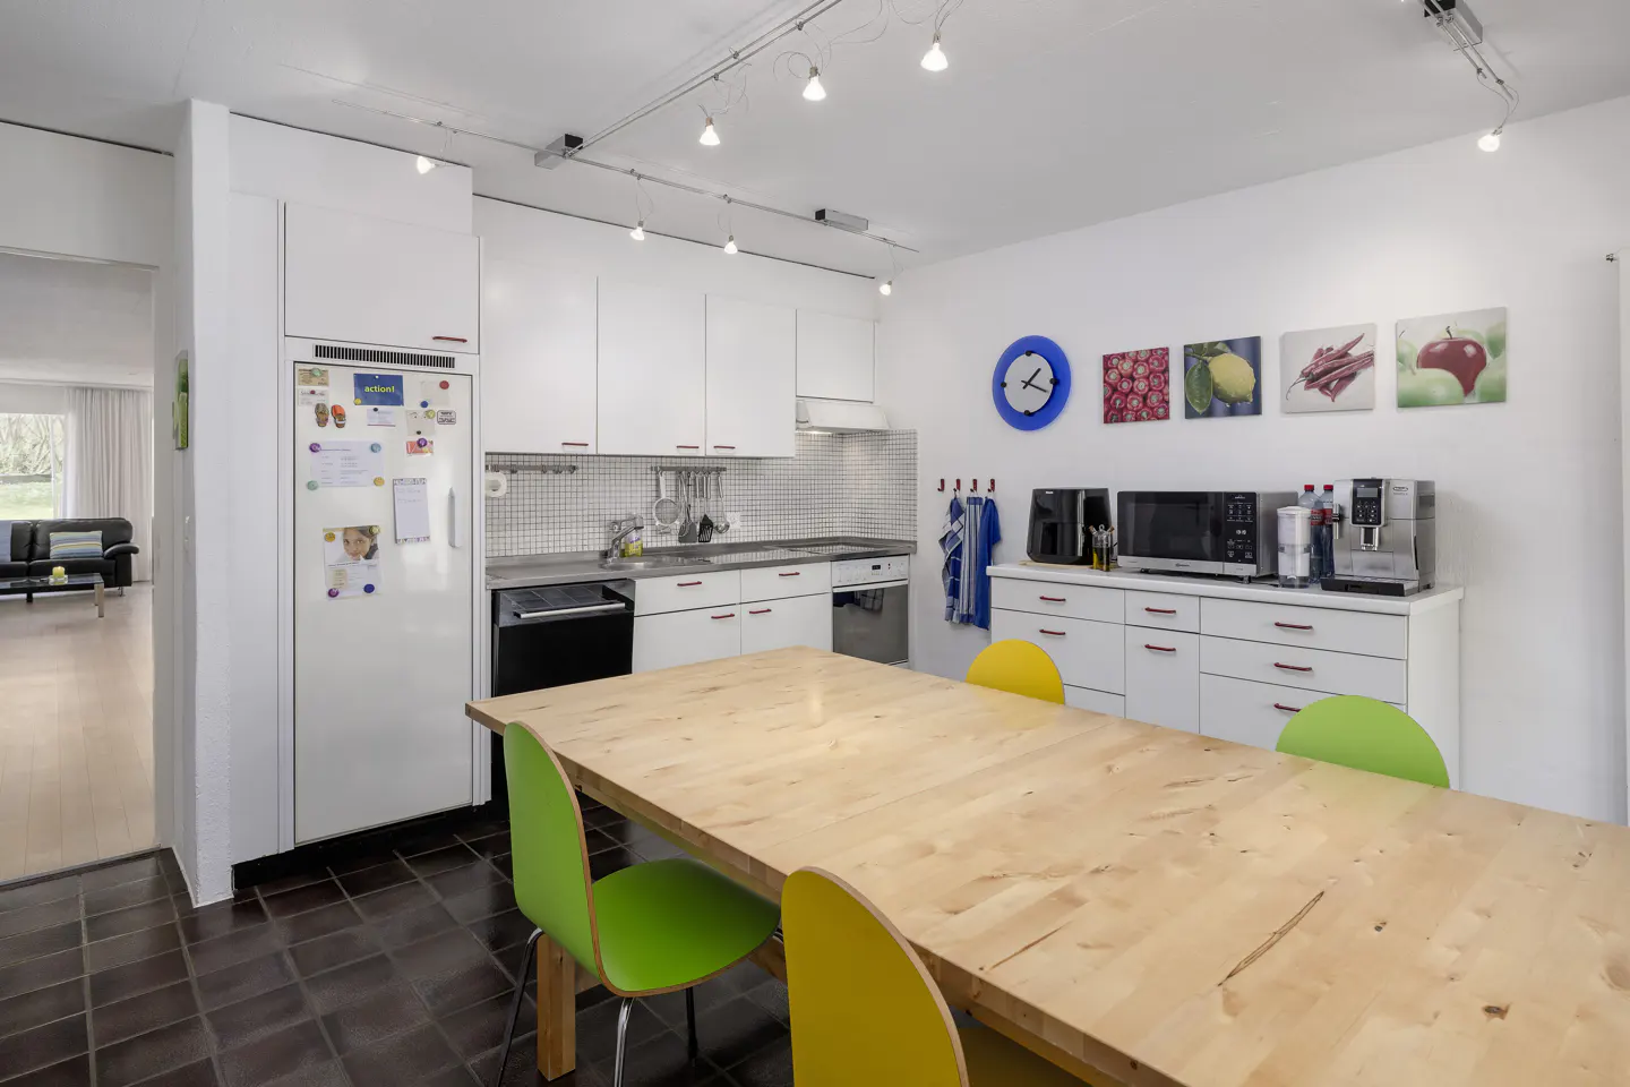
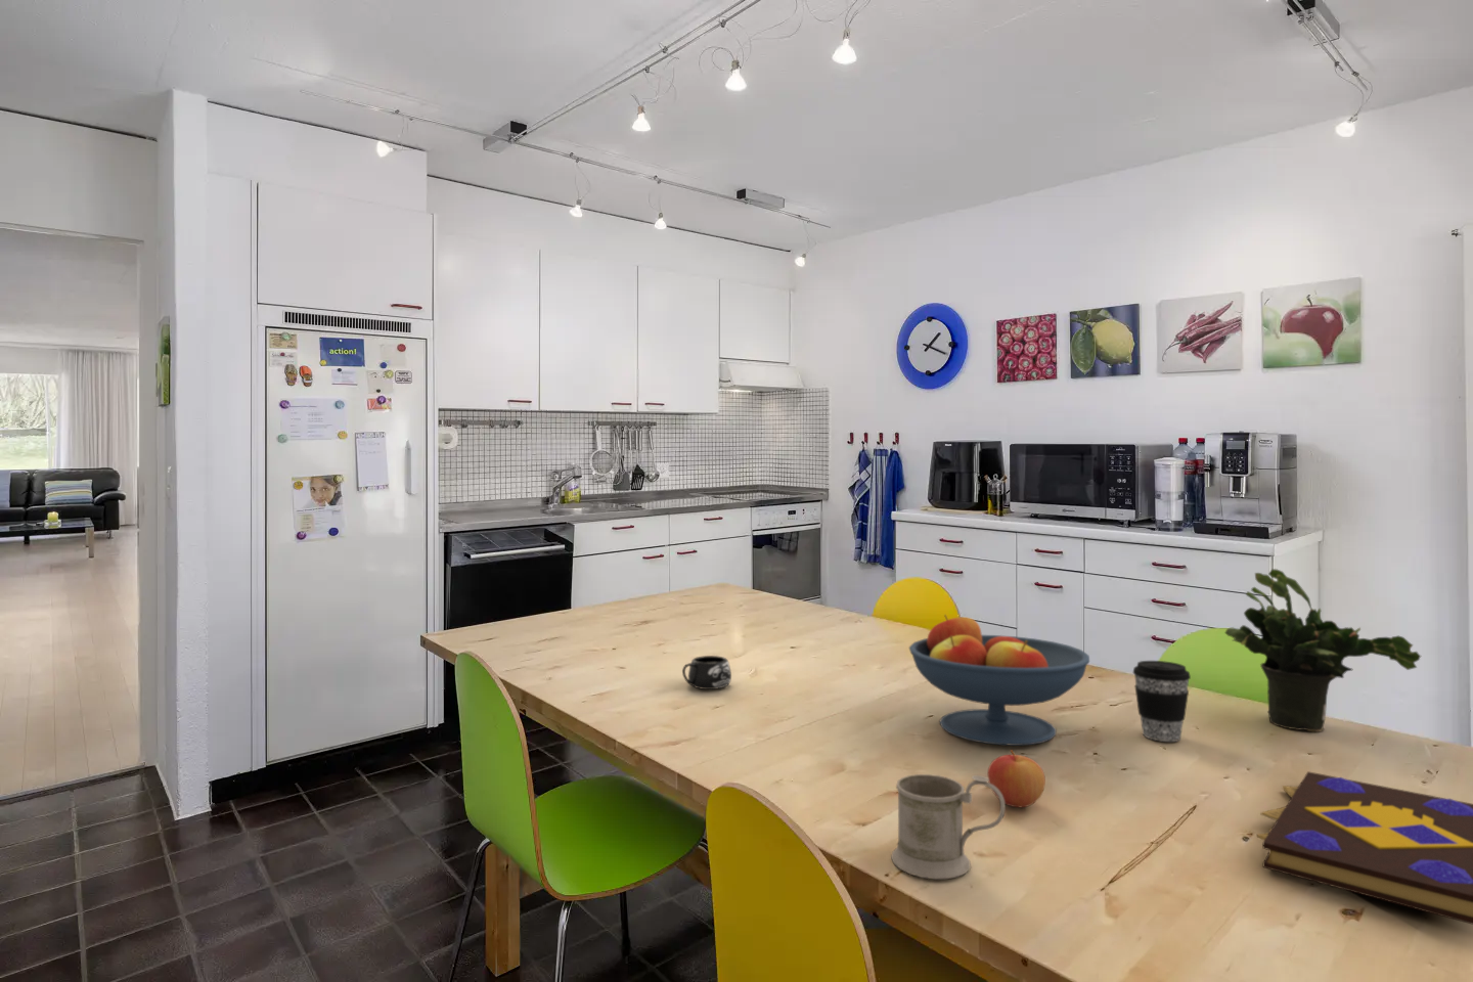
+ fruit bowl [909,614,1091,746]
+ potted plant [1223,568,1421,732]
+ mug [890,774,1005,880]
+ coffee cup [1132,660,1191,743]
+ apple [987,749,1047,808]
+ book [1256,770,1473,926]
+ mug [682,654,732,690]
